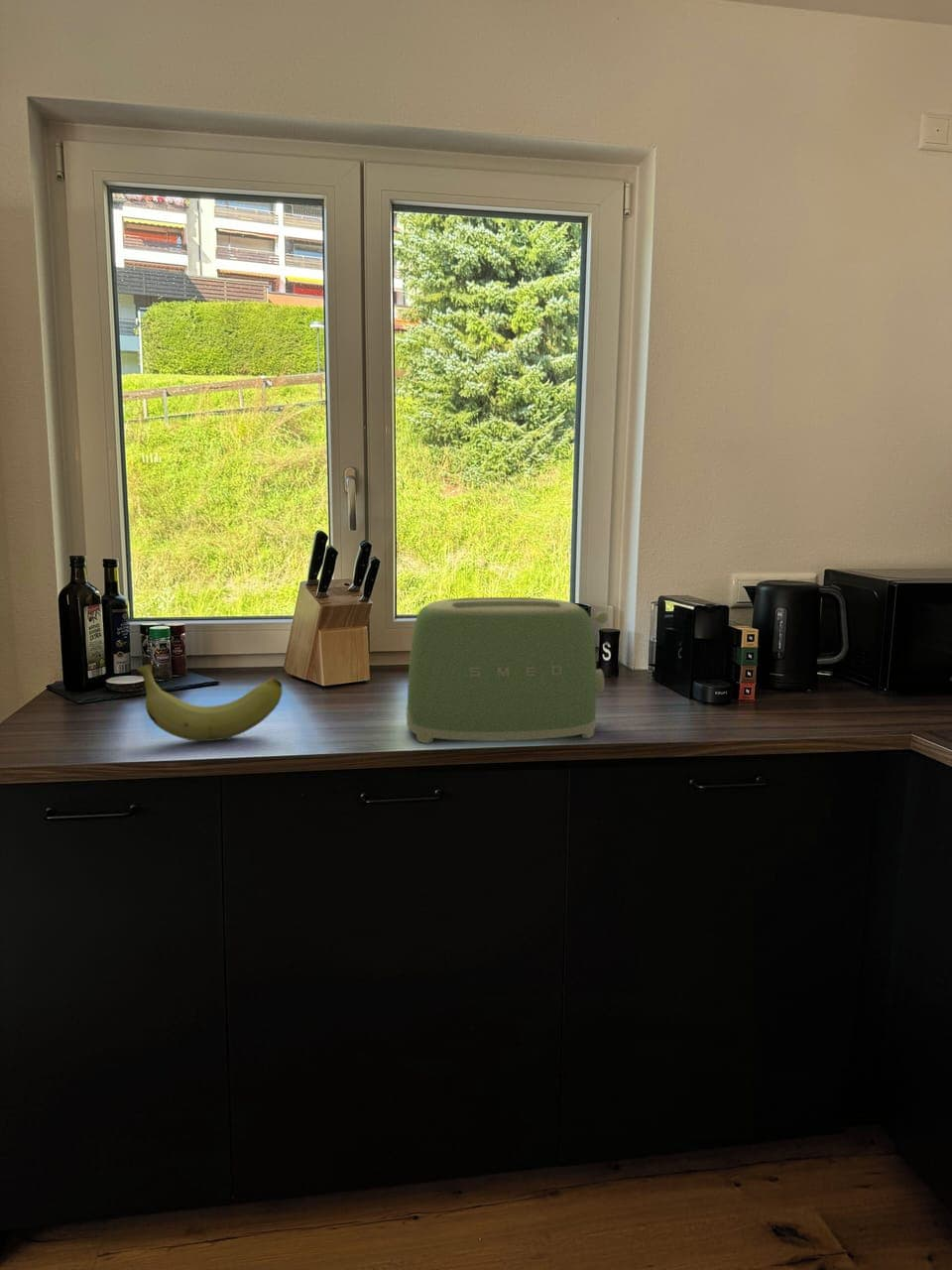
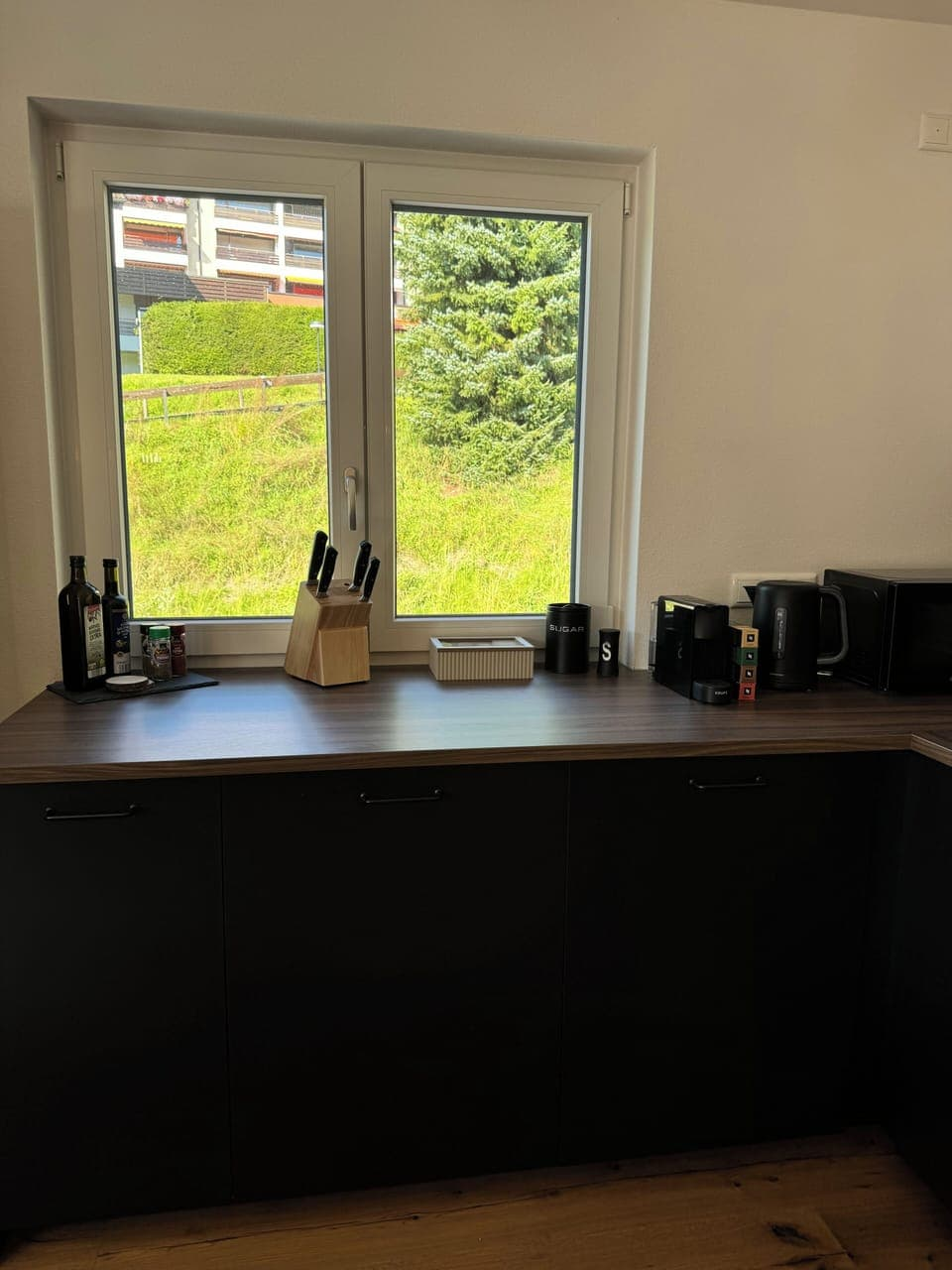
- toaster [406,596,609,744]
- banana [136,664,283,742]
